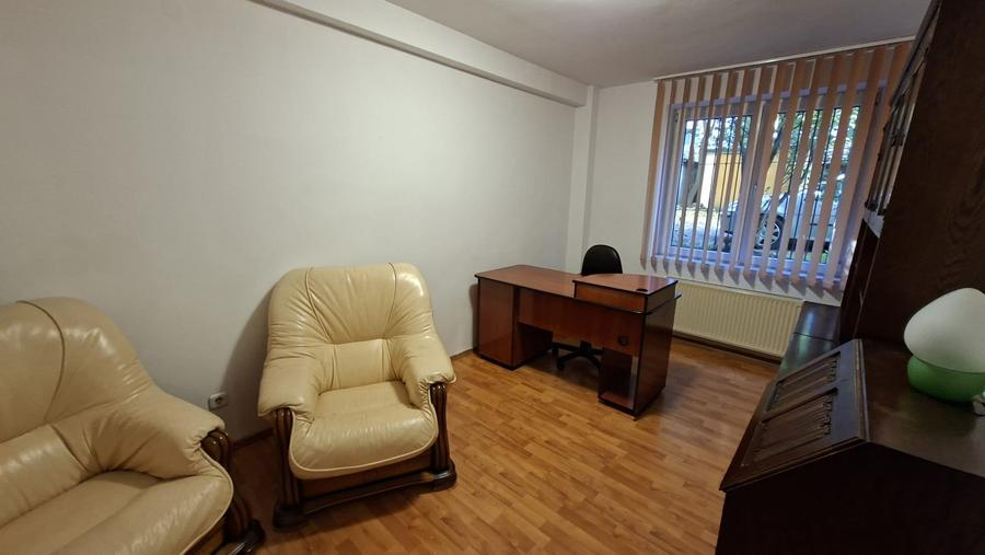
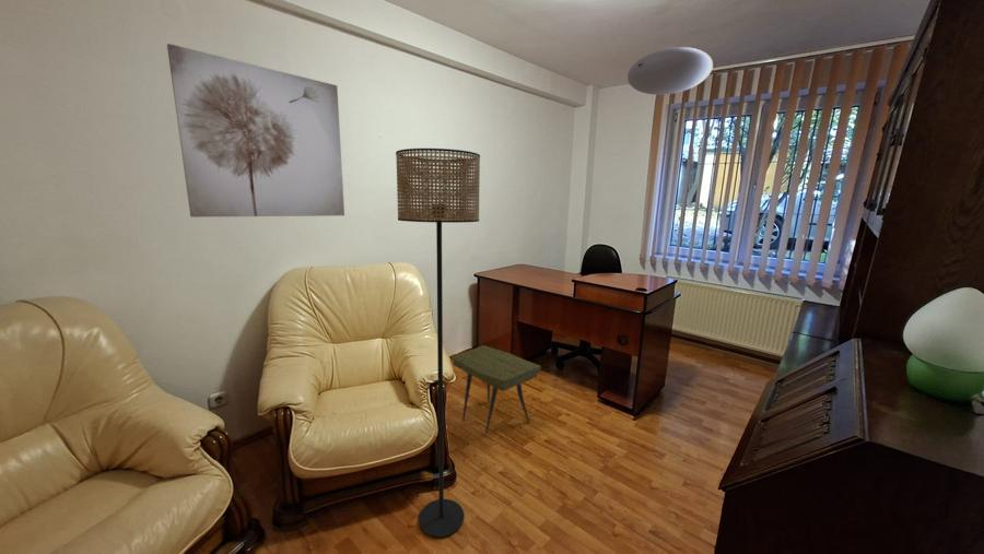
+ ceiling light [626,46,714,96]
+ floor lamp [395,148,481,539]
+ side table [452,344,542,434]
+ wall art [166,43,345,219]
